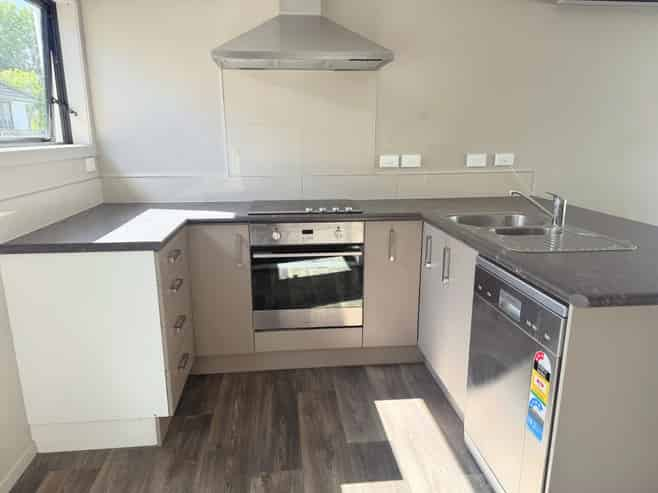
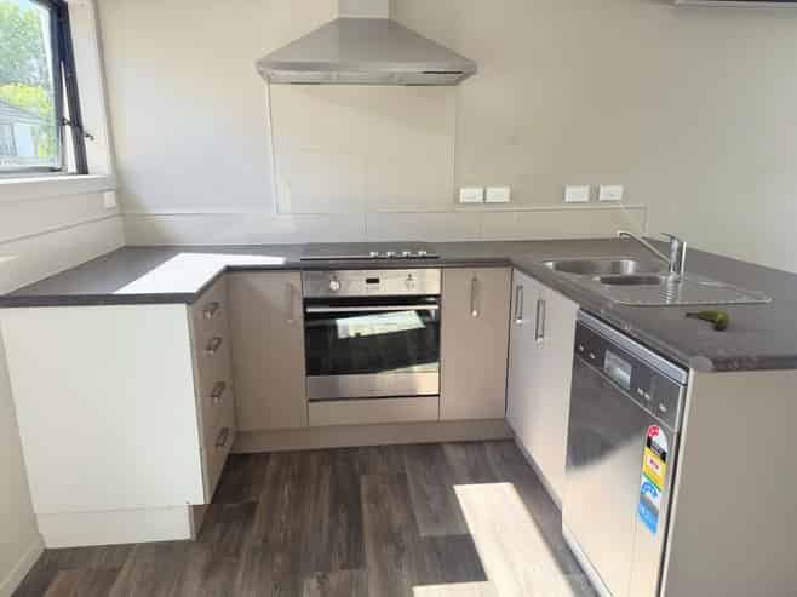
+ banana [684,309,730,331]
